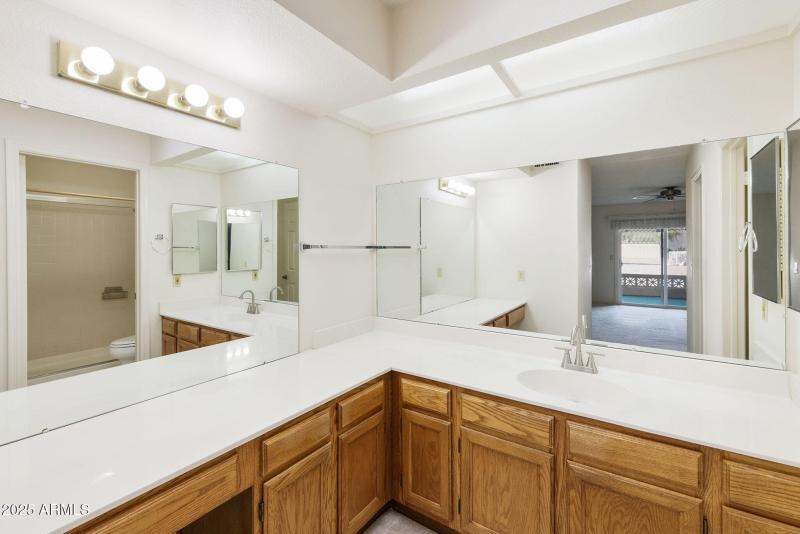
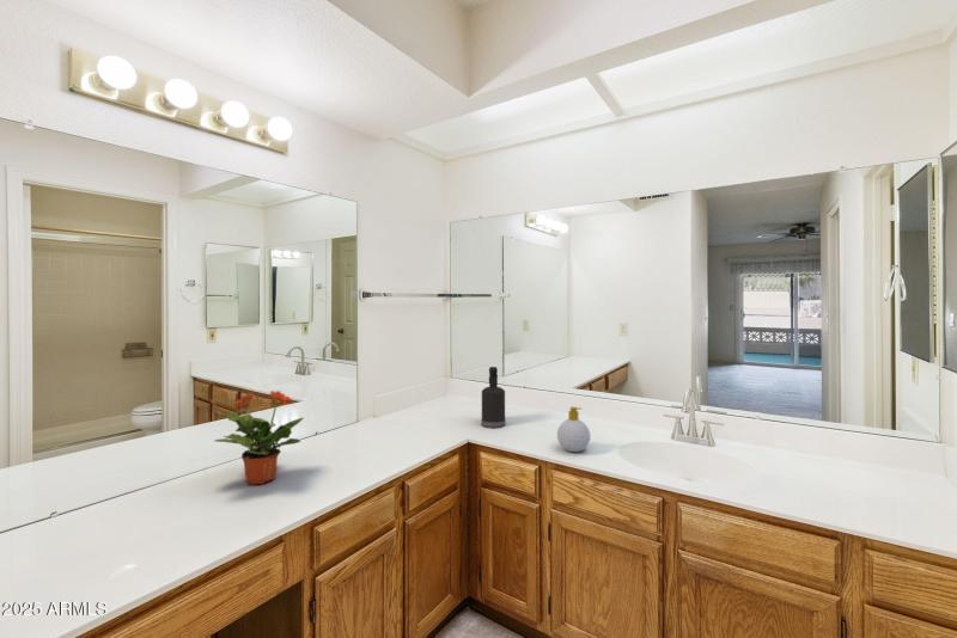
+ potted plant [214,389,305,485]
+ spray bottle [480,366,507,429]
+ soap bottle [556,406,591,453]
